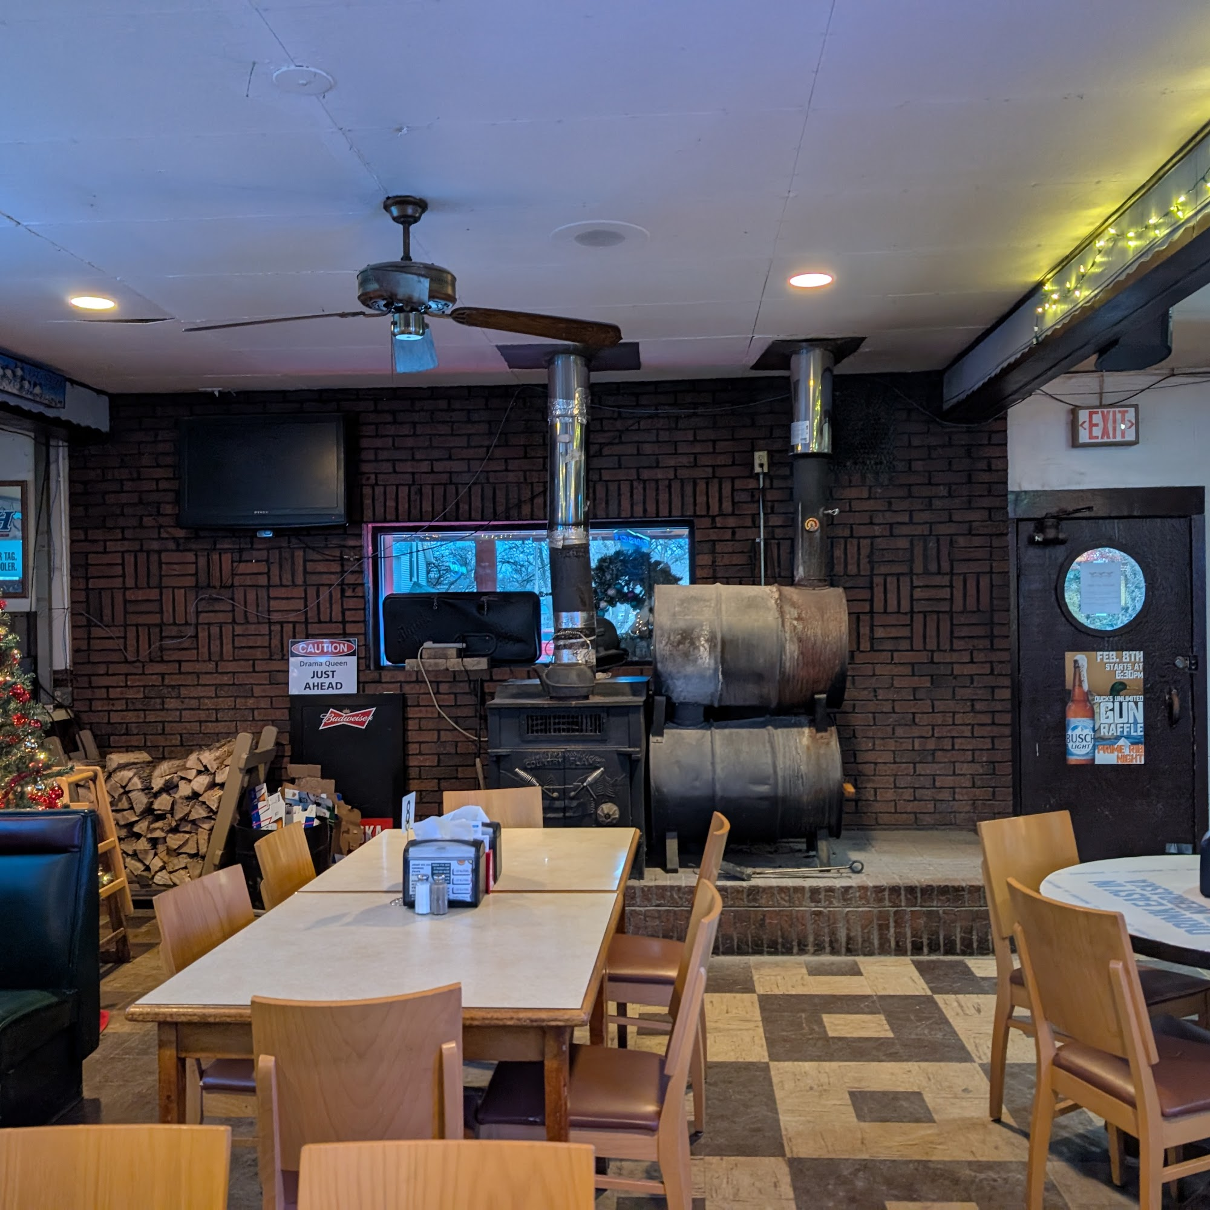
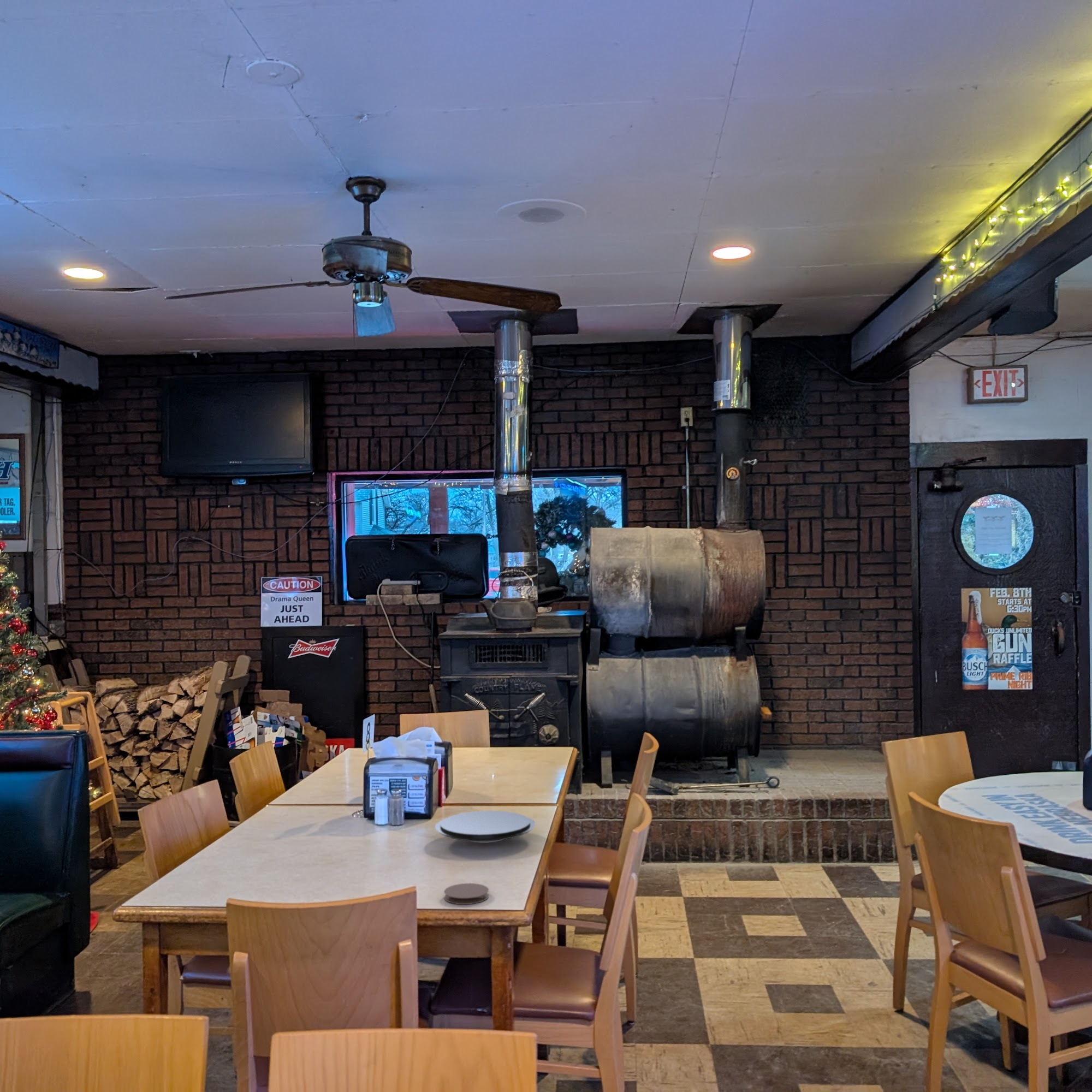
+ coaster [443,883,489,905]
+ plate [435,810,536,844]
